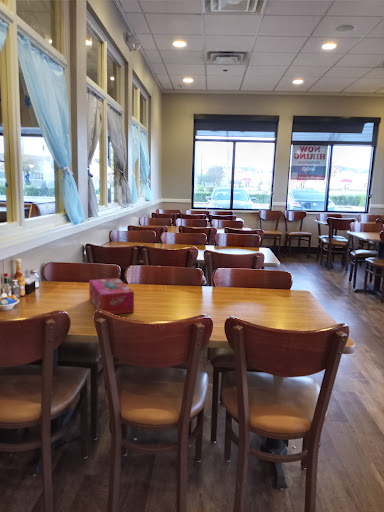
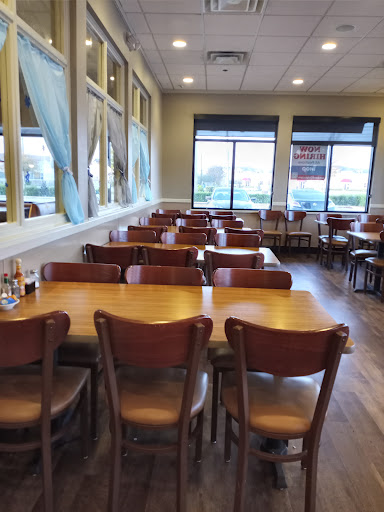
- tissue box [88,277,135,315]
